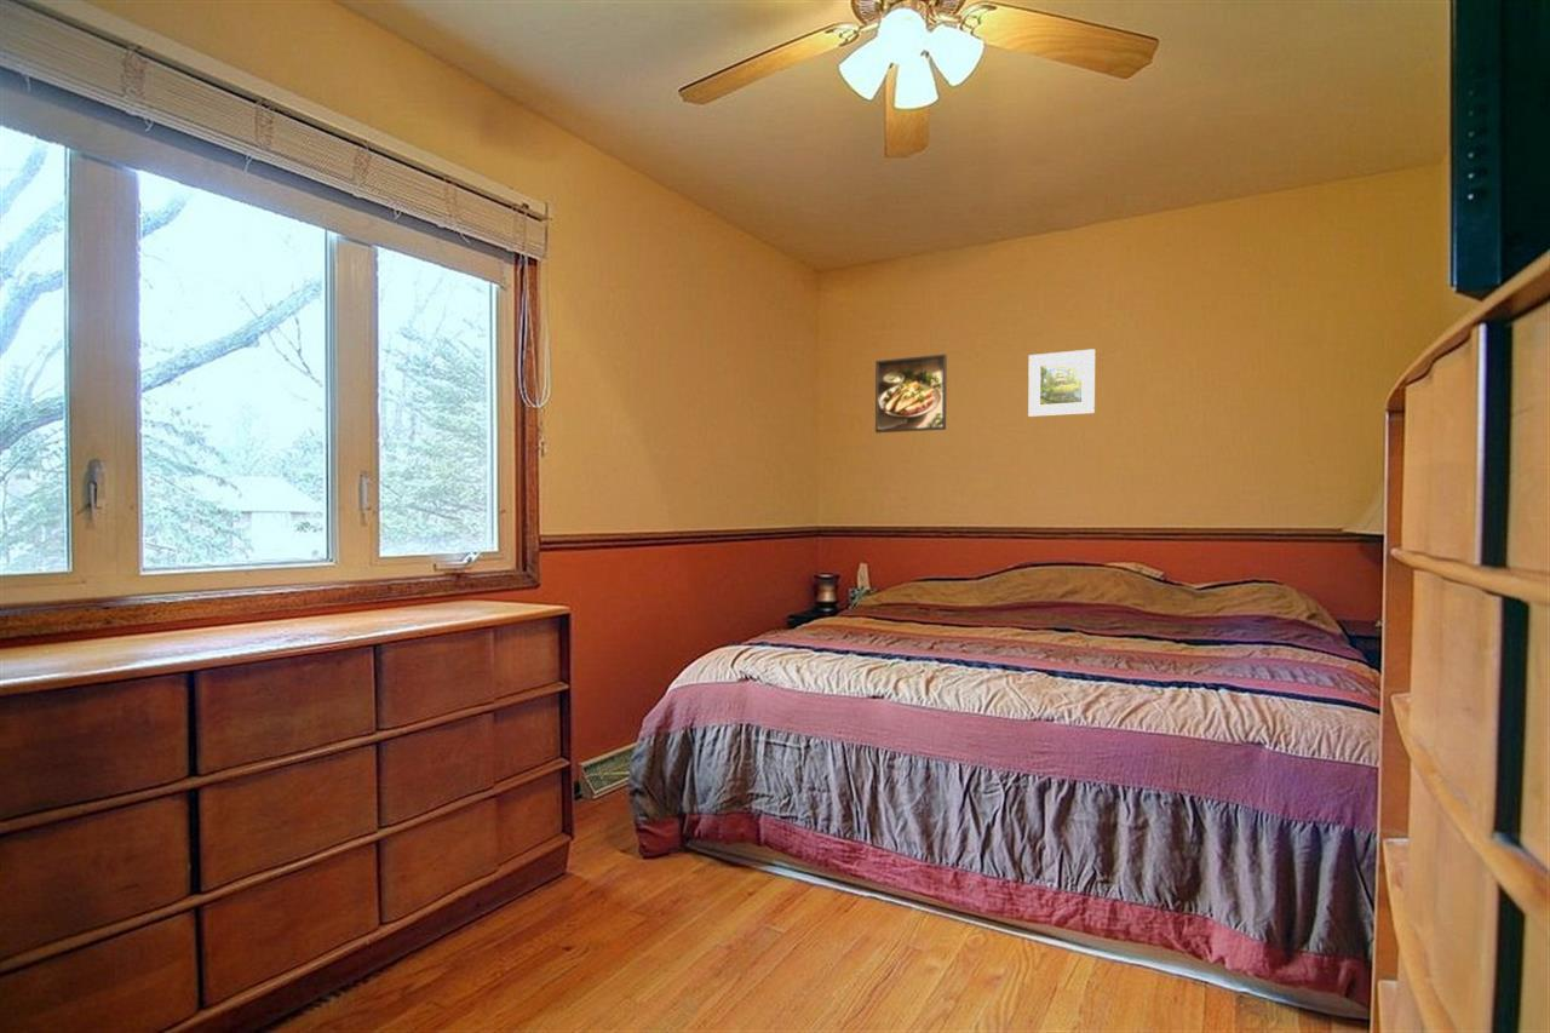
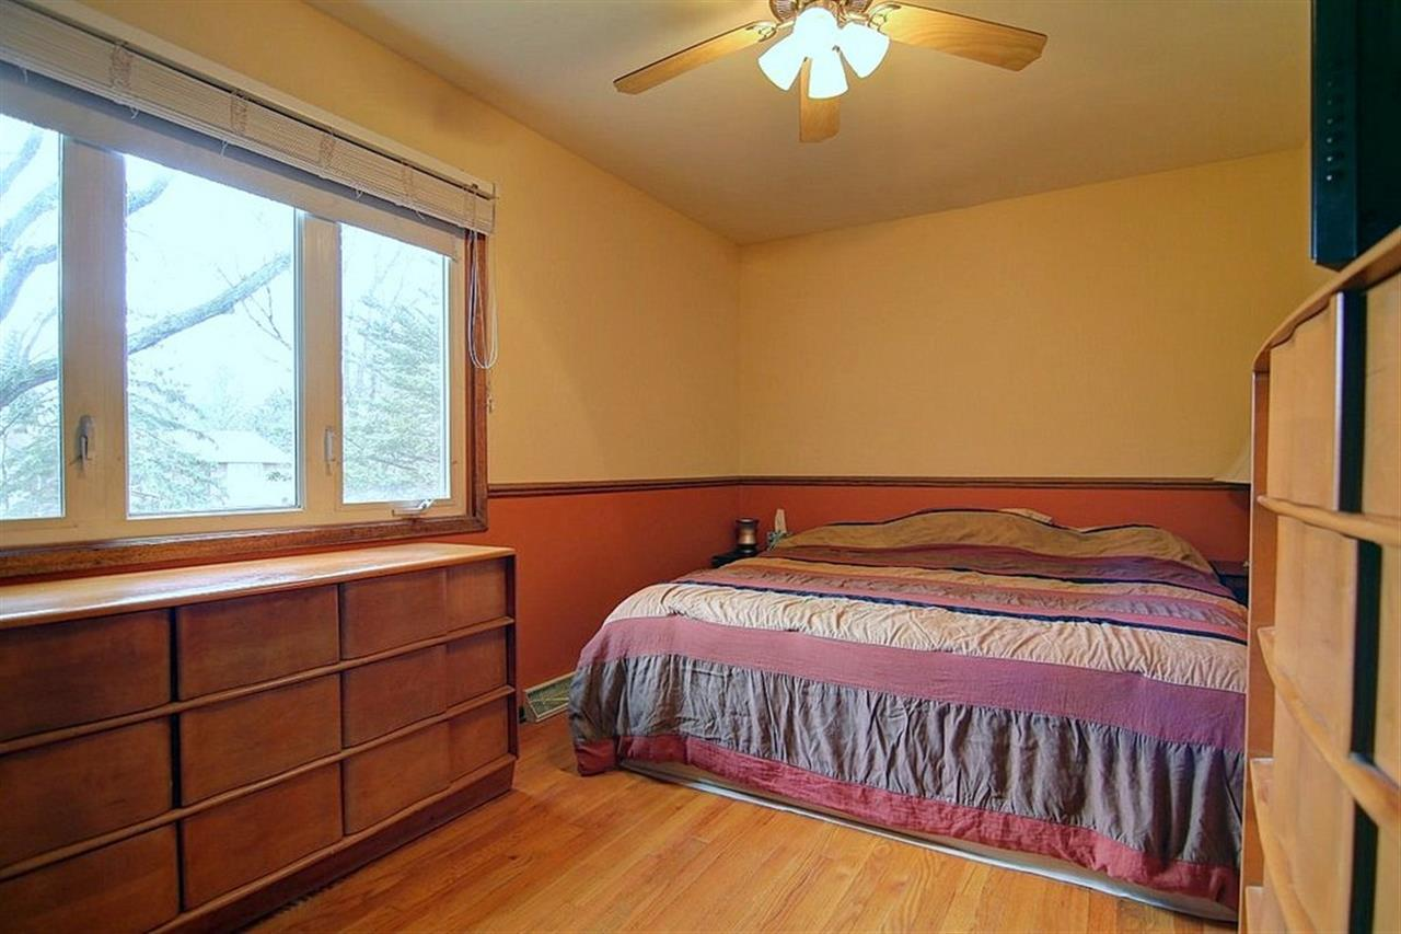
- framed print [874,354,948,434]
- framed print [1027,348,1096,418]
